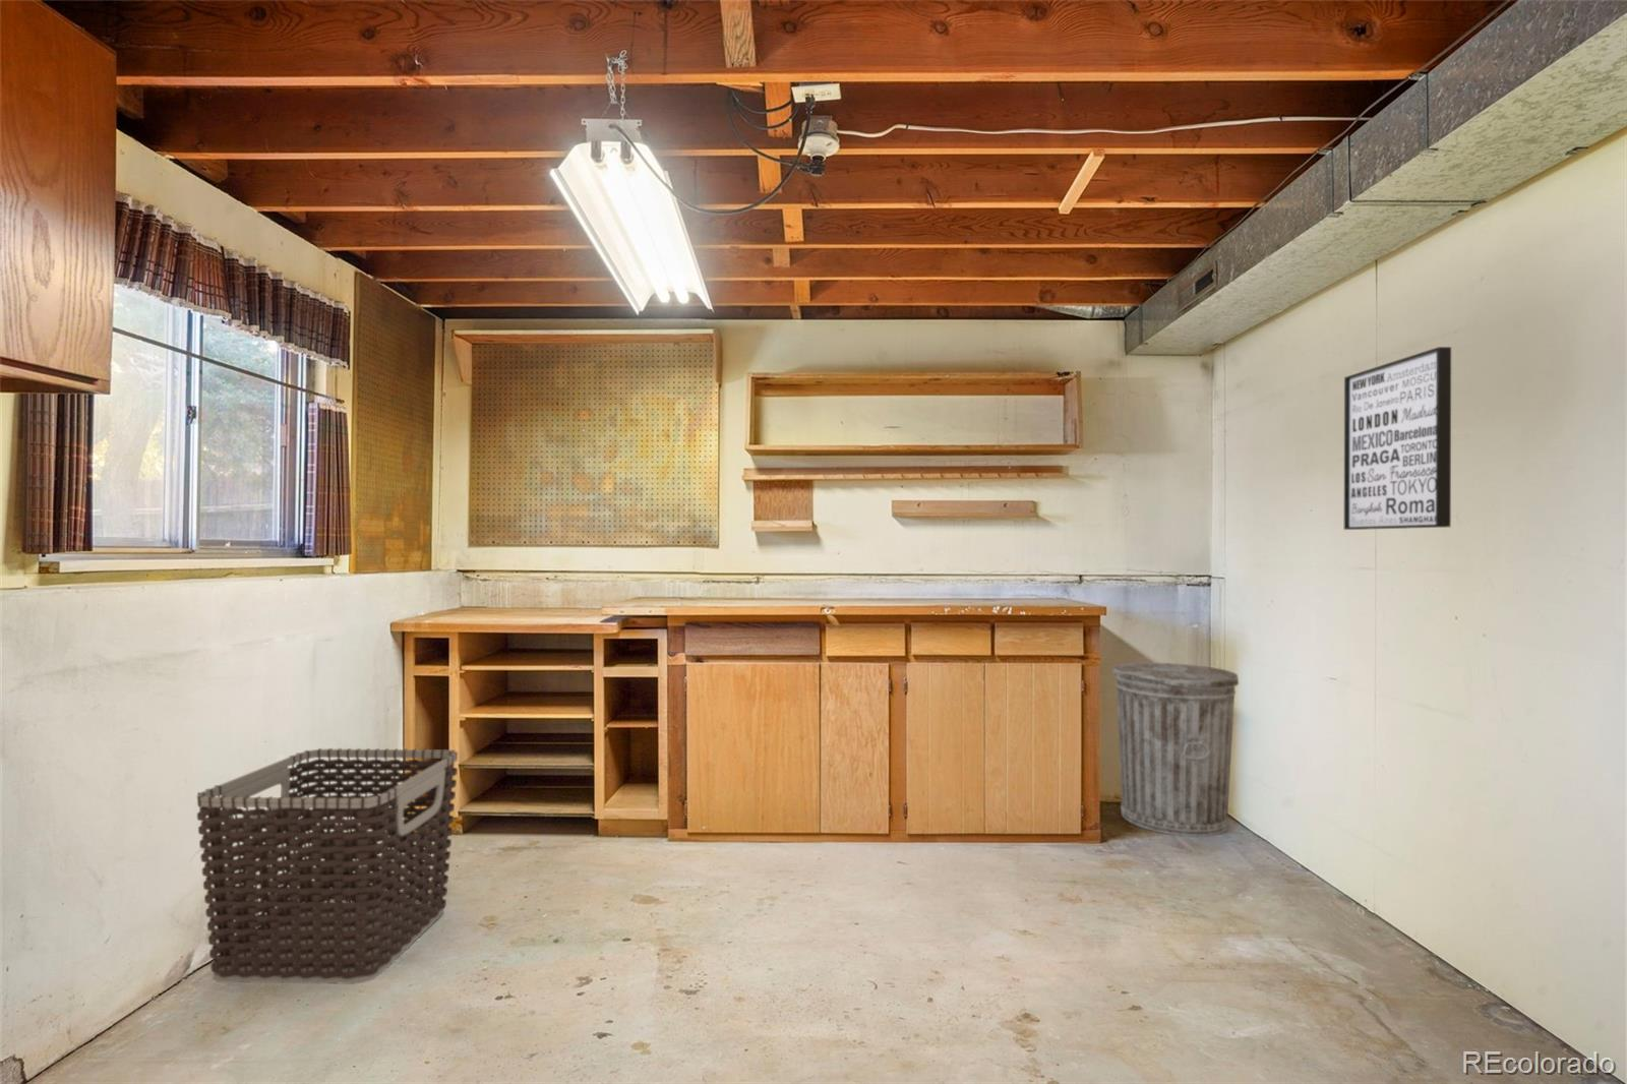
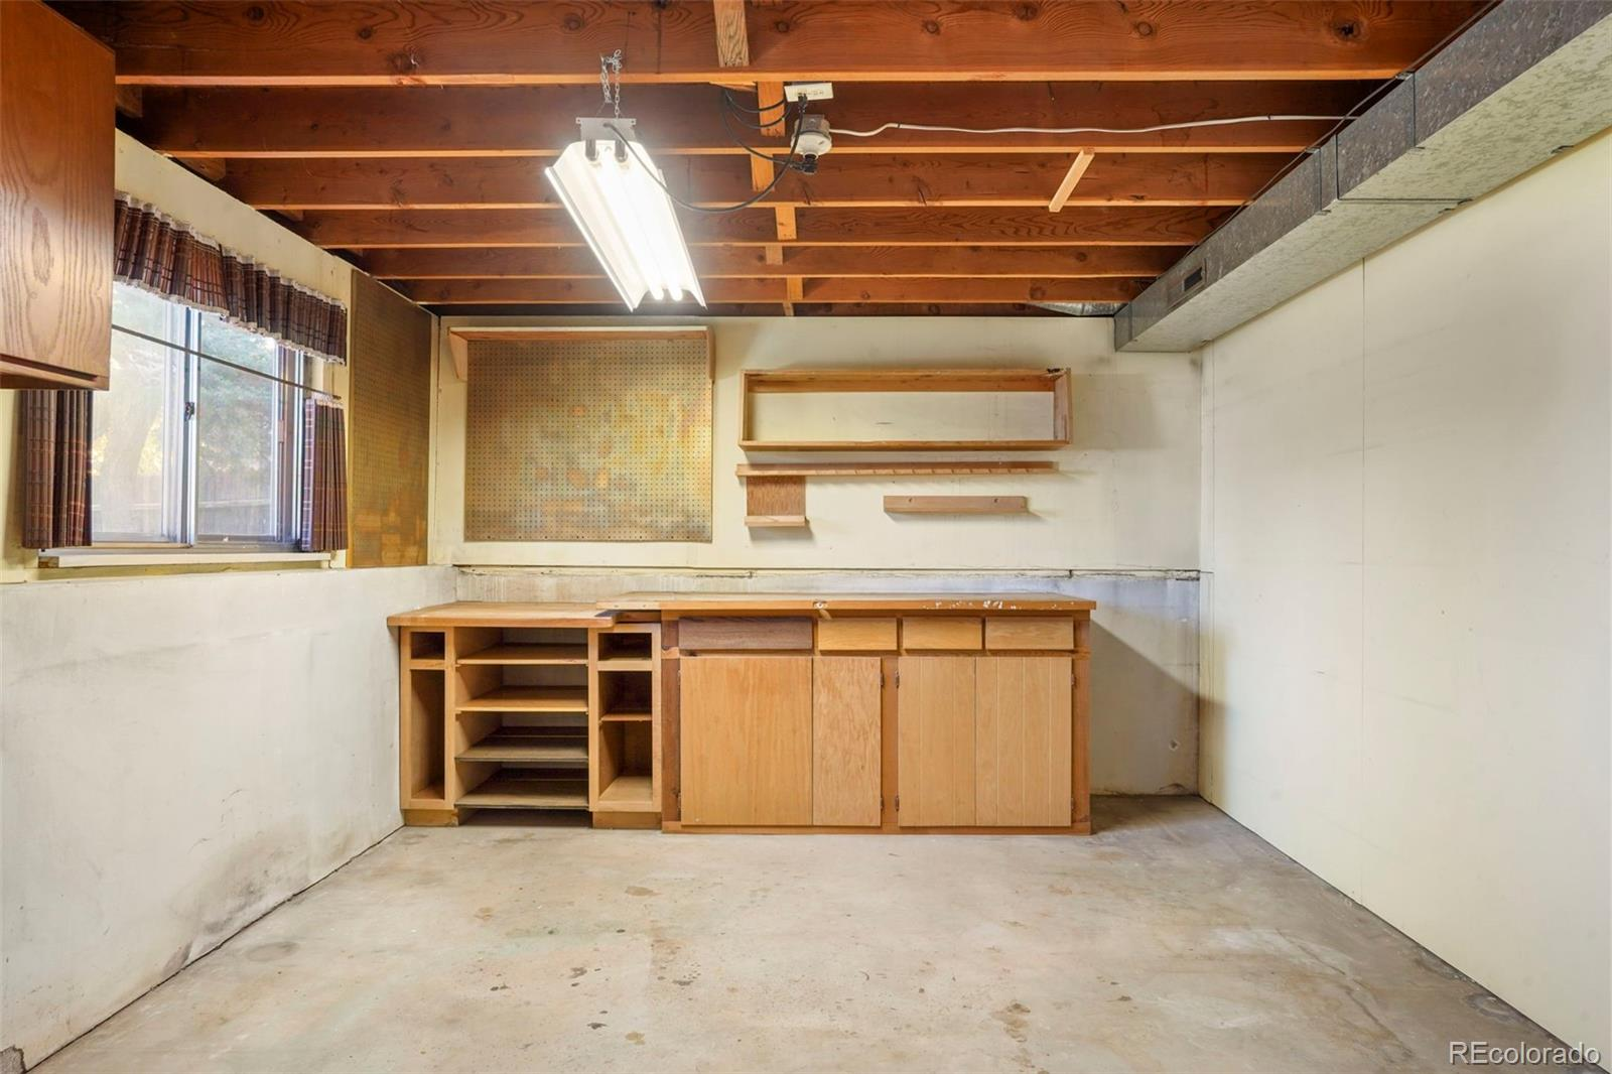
- clothes hamper [196,748,458,985]
- wall art [1343,346,1452,531]
- trash can [1112,662,1240,838]
